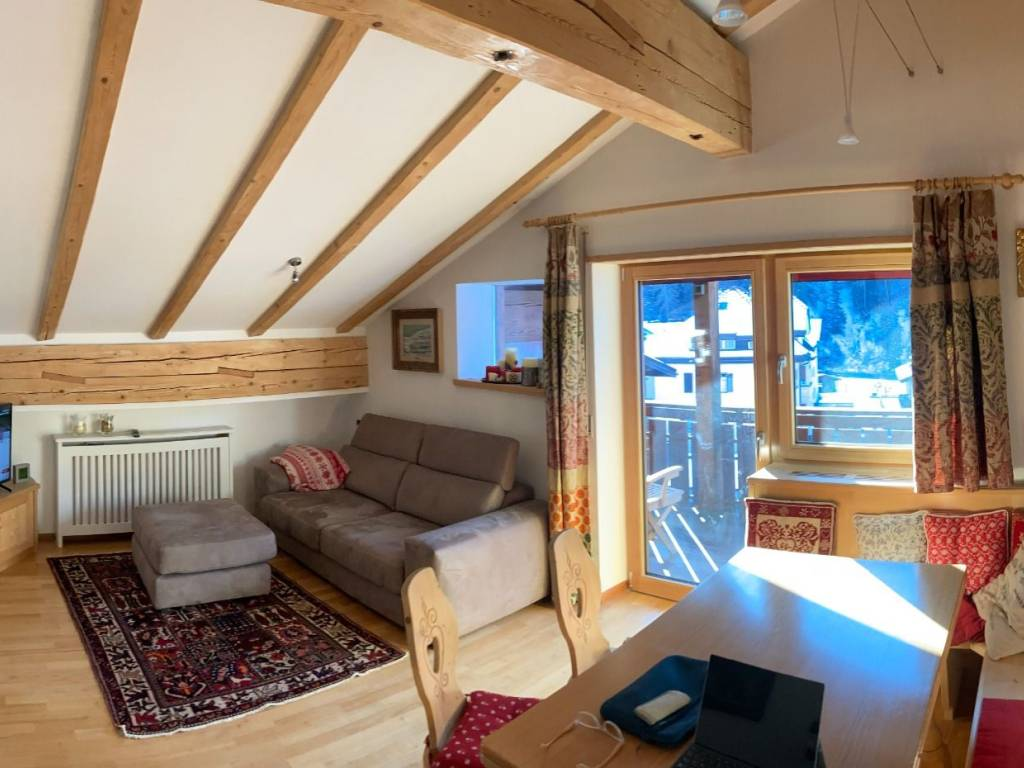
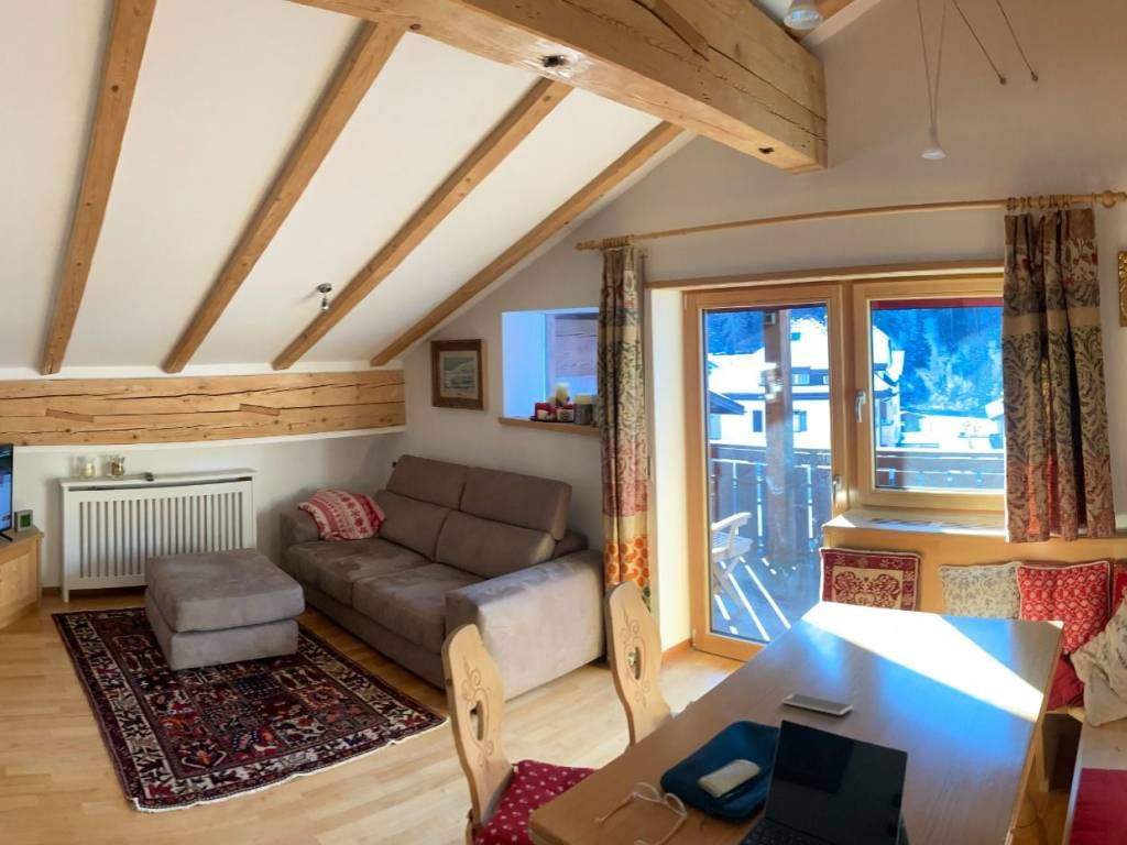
+ smartphone [781,693,854,716]
